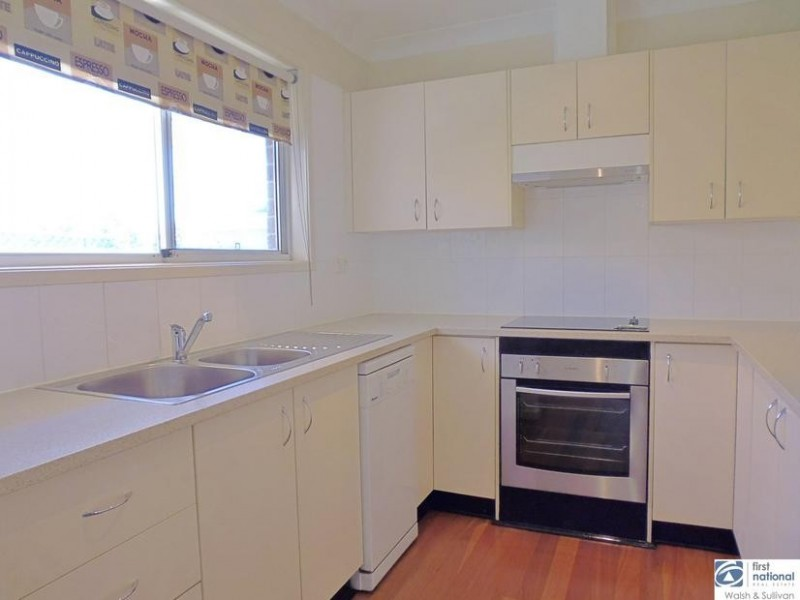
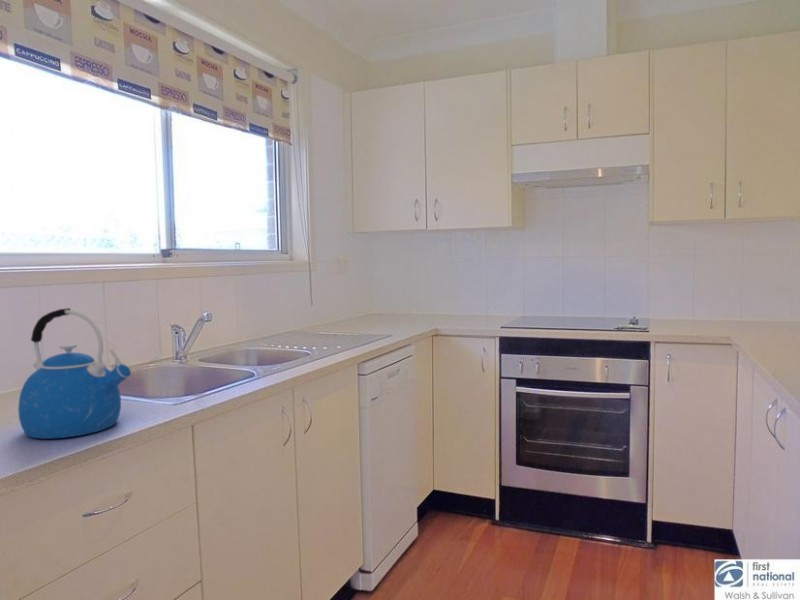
+ kettle [17,307,132,440]
